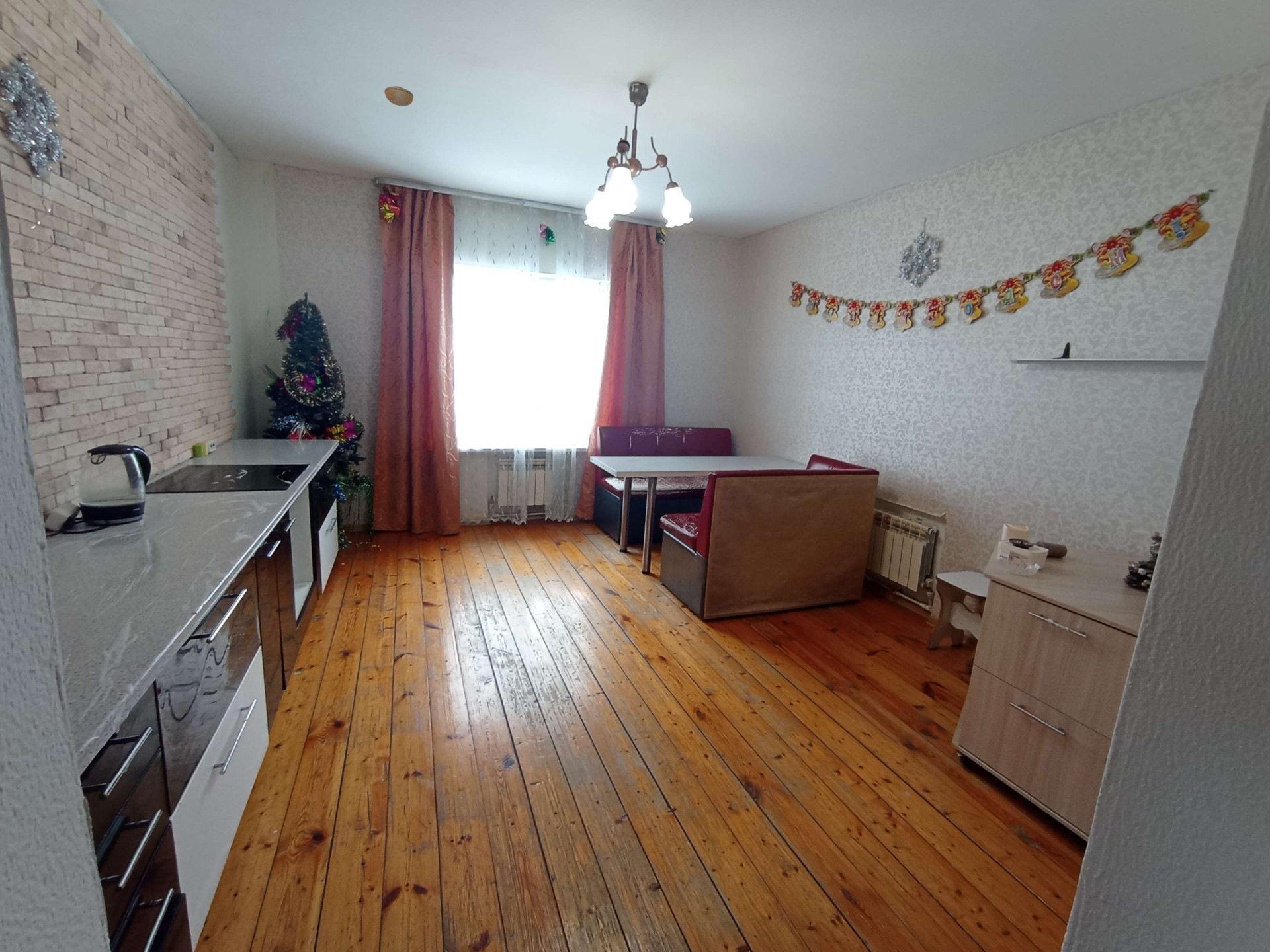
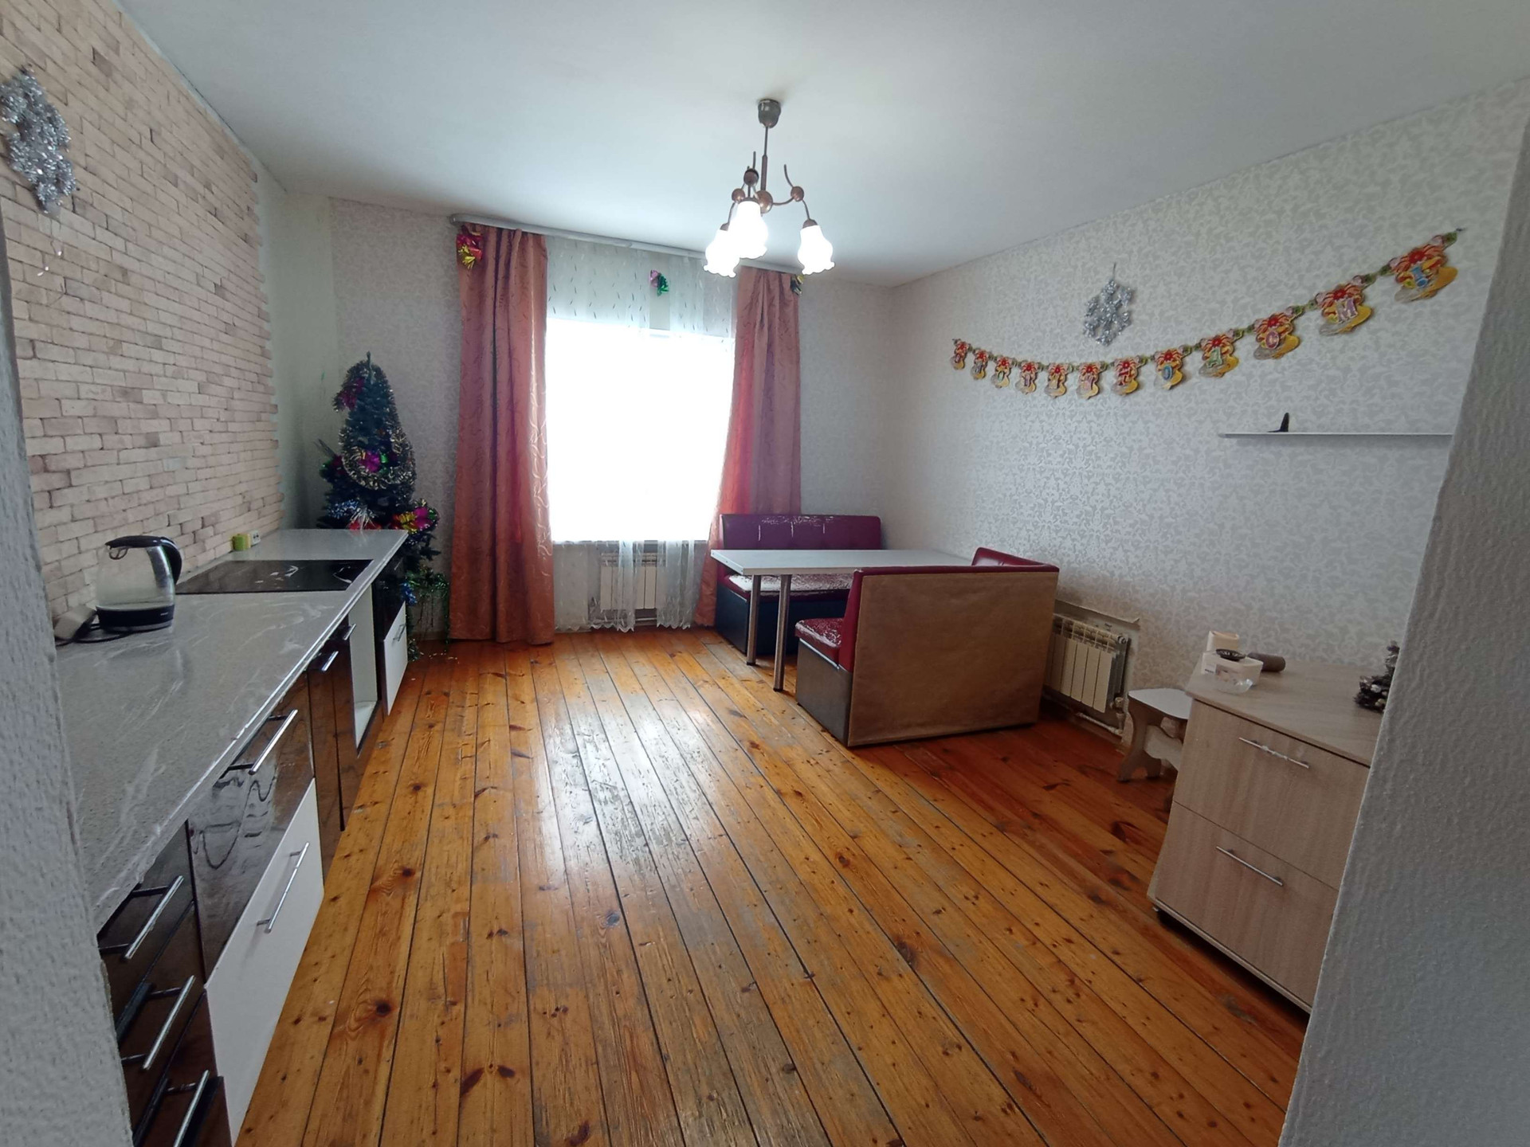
- smoke detector [384,85,414,107]
